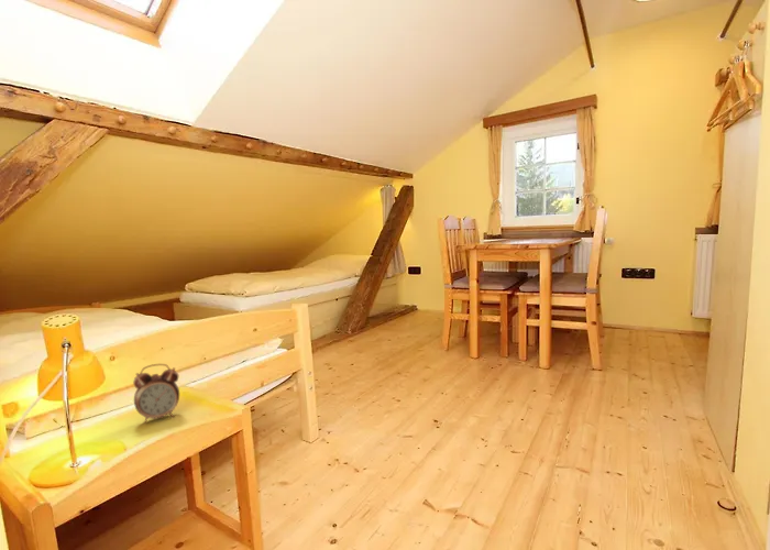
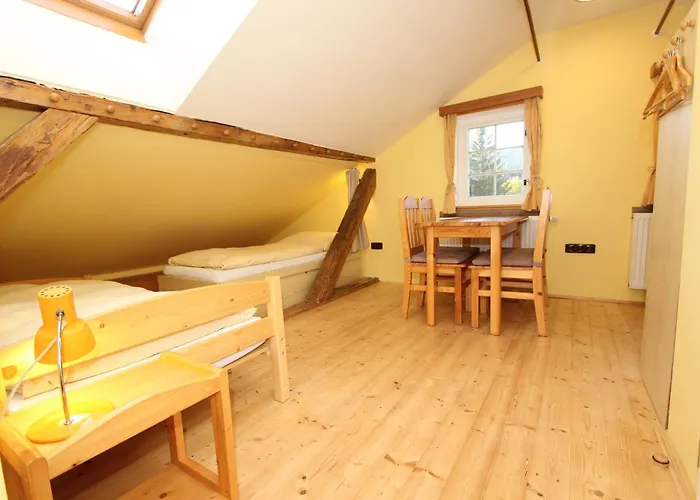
- alarm clock [132,363,180,425]
